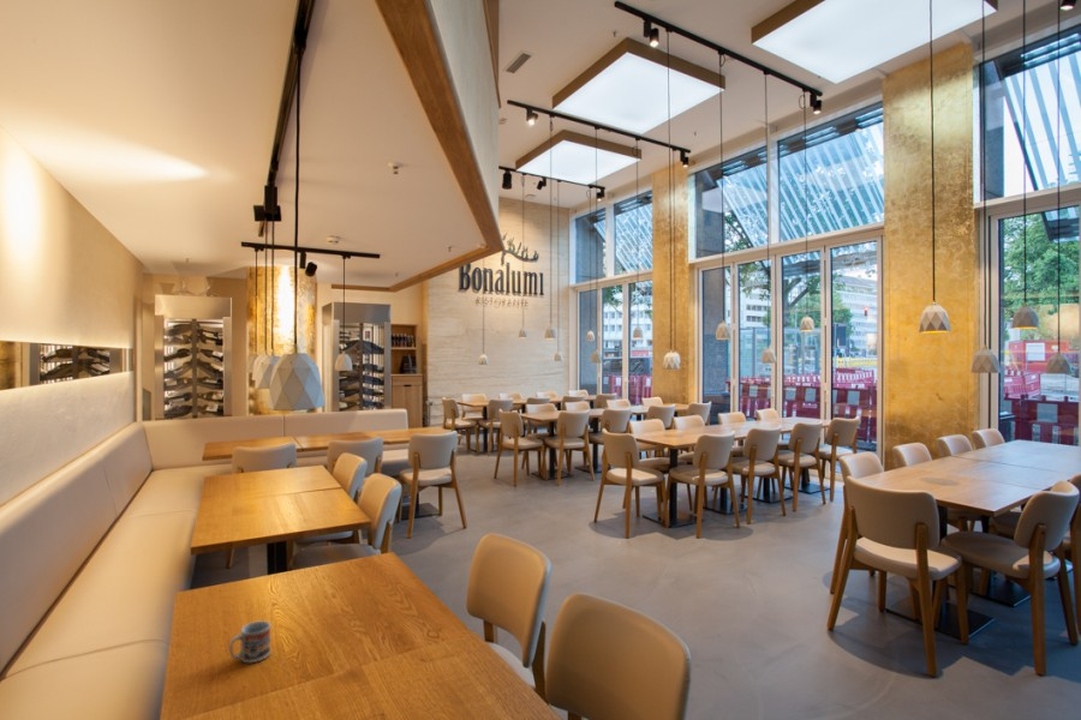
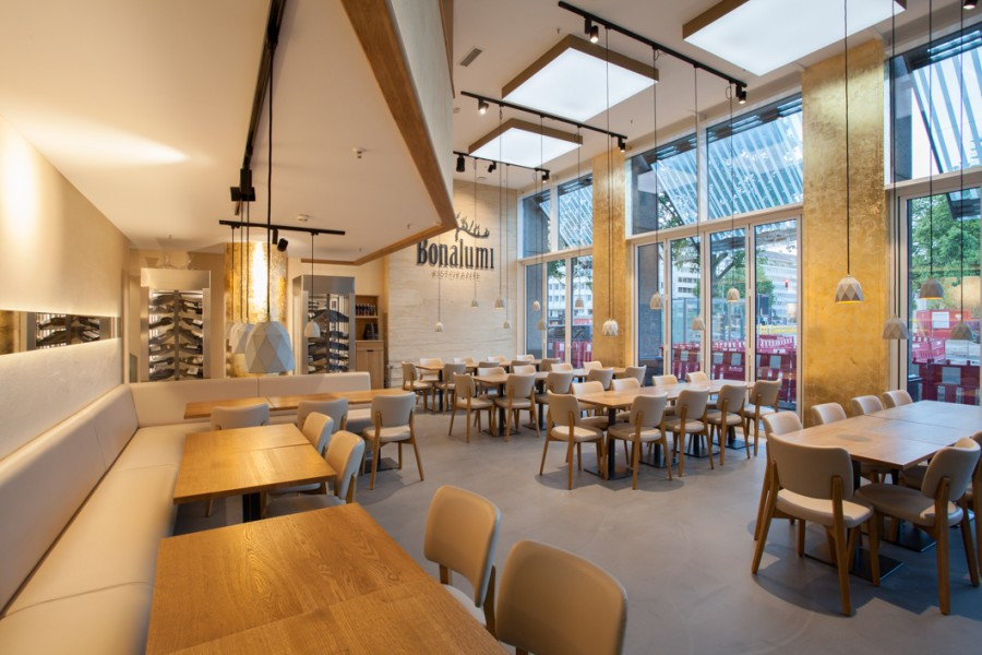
- cup [228,620,271,664]
